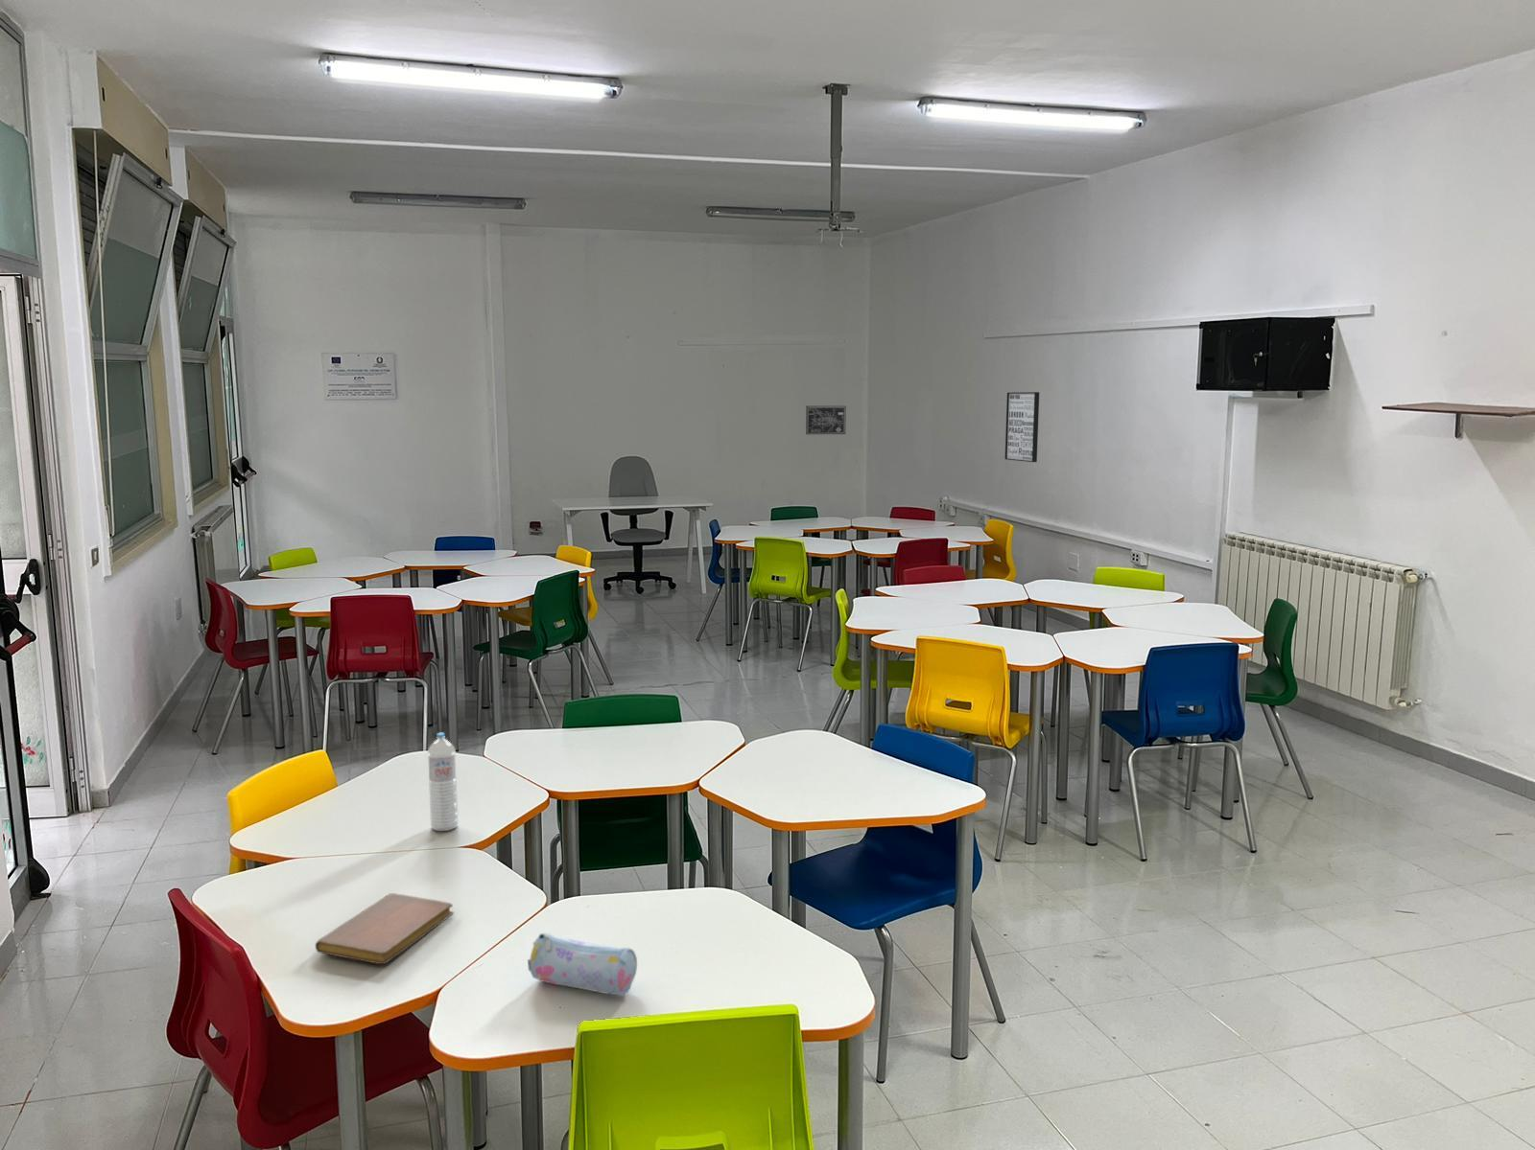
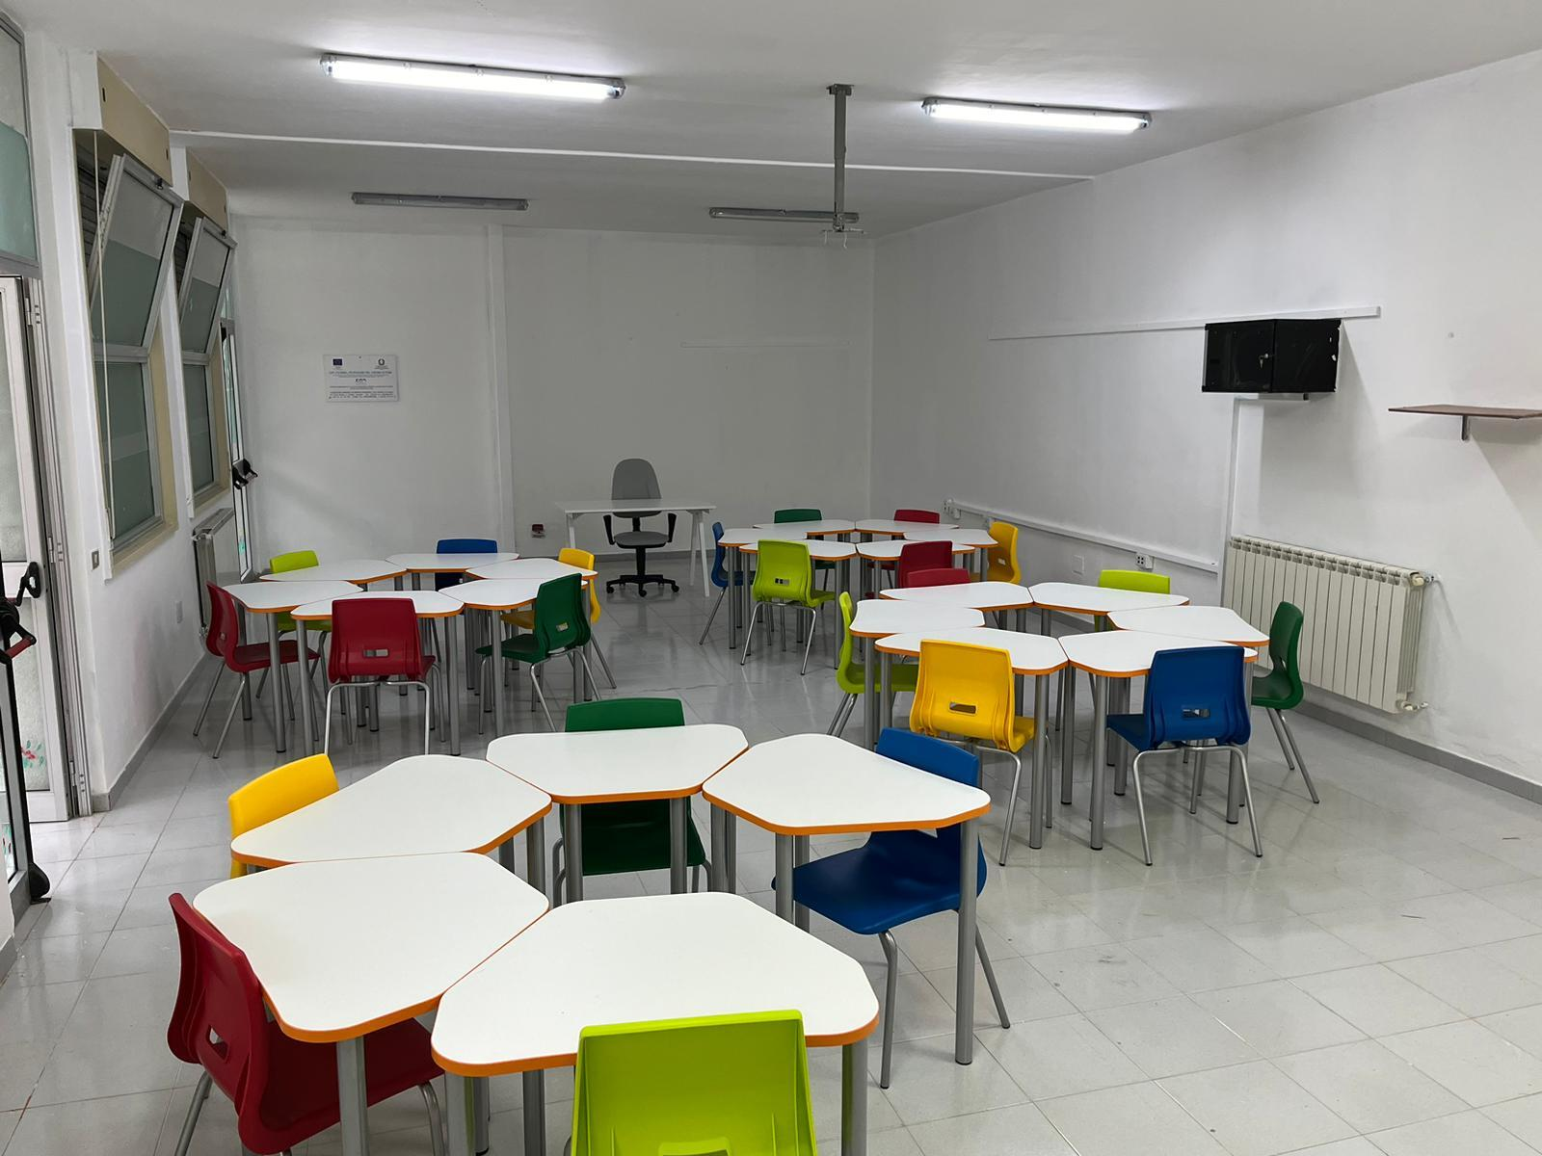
- wall art [1004,391,1039,463]
- notebook [314,893,453,965]
- wall art [805,406,847,435]
- water bottle [427,732,458,832]
- pencil case [527,931,638,995]
